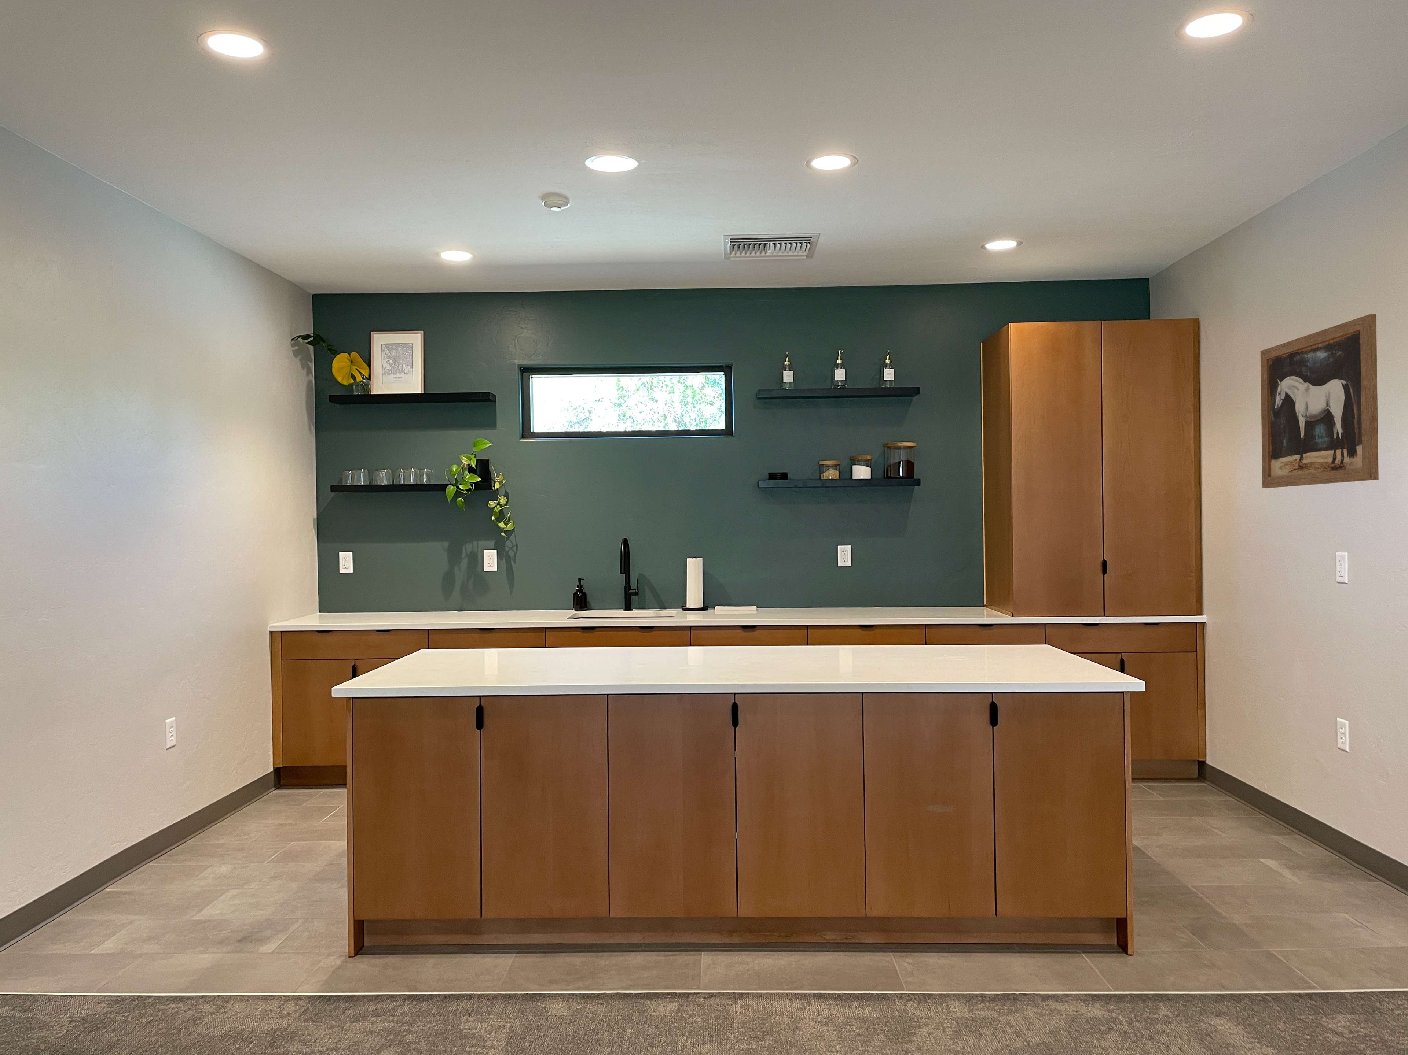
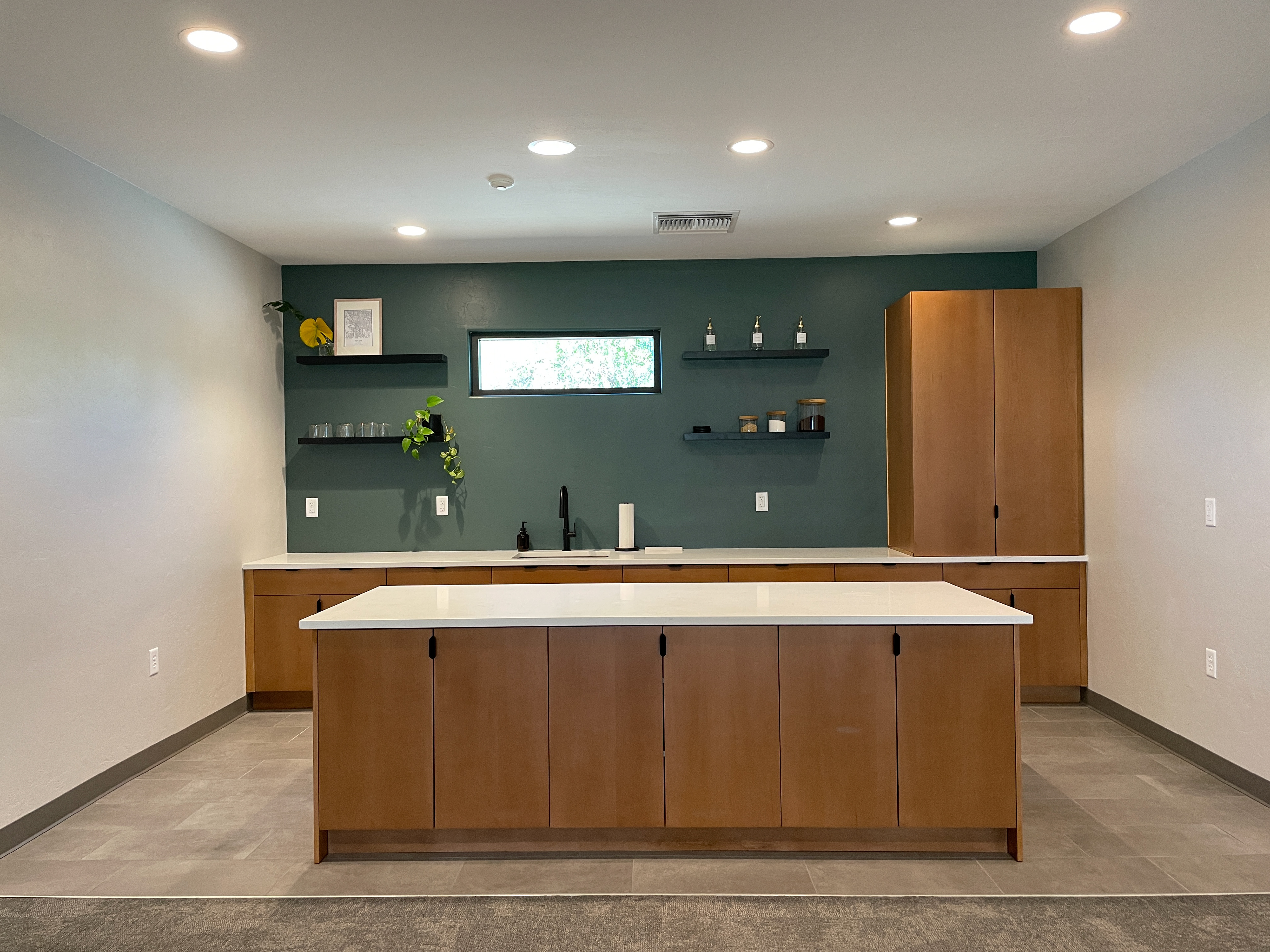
- wall art [1261,314,1379,489]
